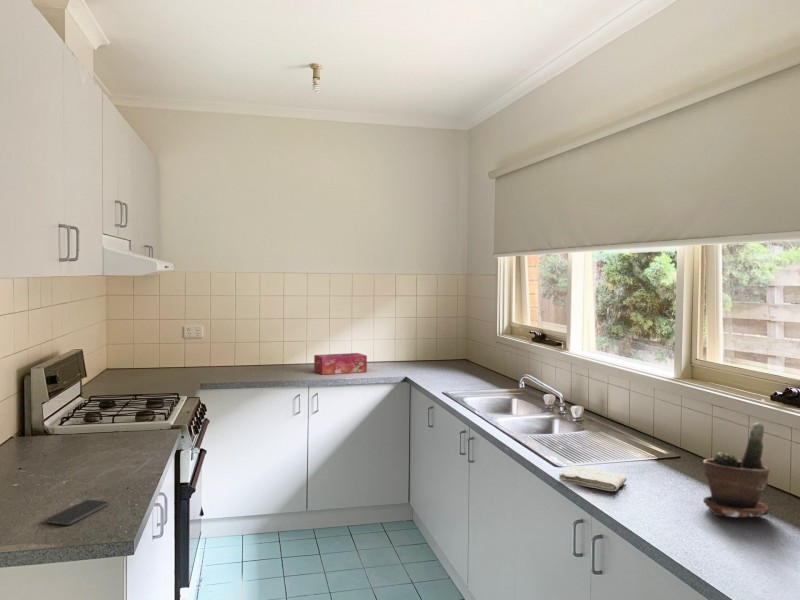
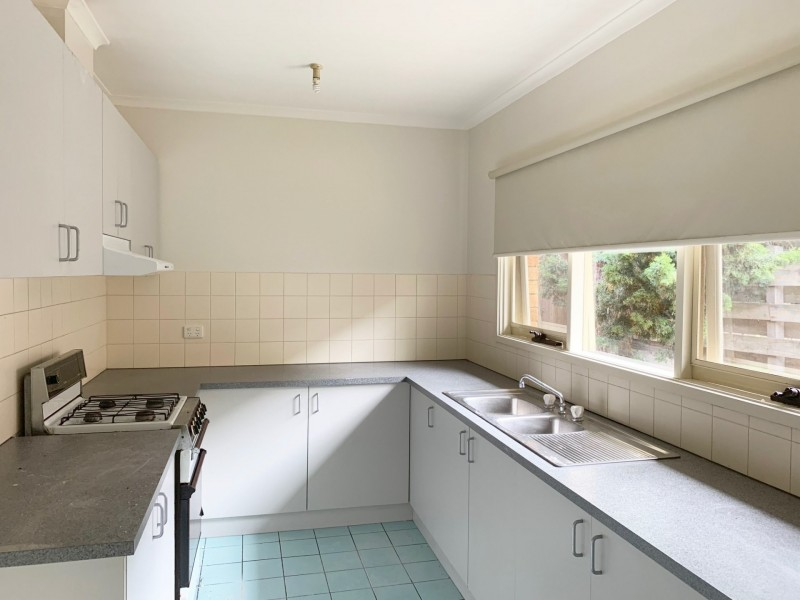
- tissue box [313,352,368,376]
- washcloth [558,464,627,492]
- potted plant [702,421,771,518]
- smartphone [46,499,109,526]
